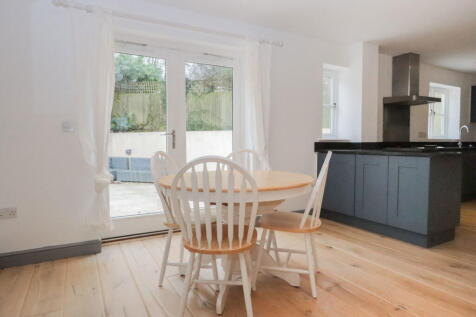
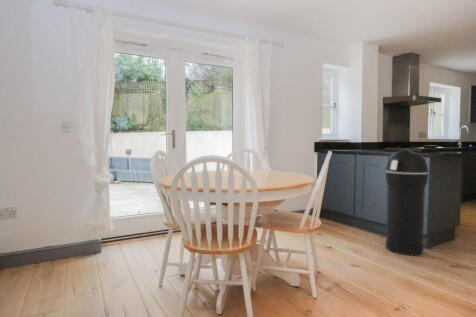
+ trash can [384,149,430,257]
